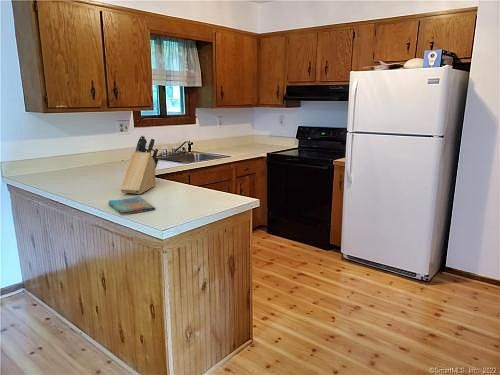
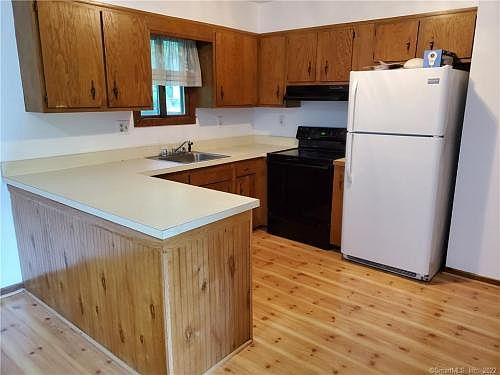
- dish towel [107,196,156,216]
- knife block [119,135,160,195]
